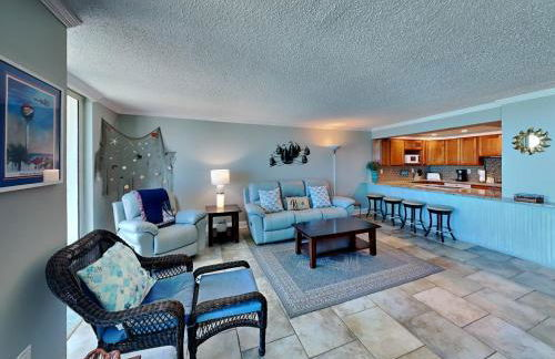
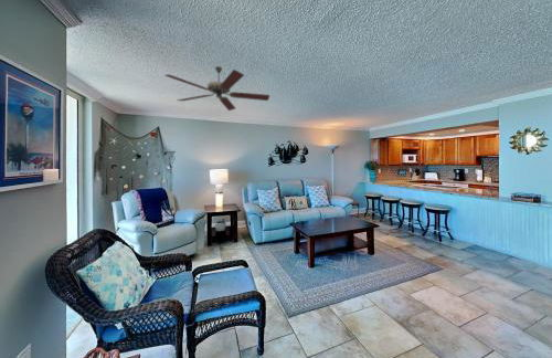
+ ceiling fan [163,65,270,112]
